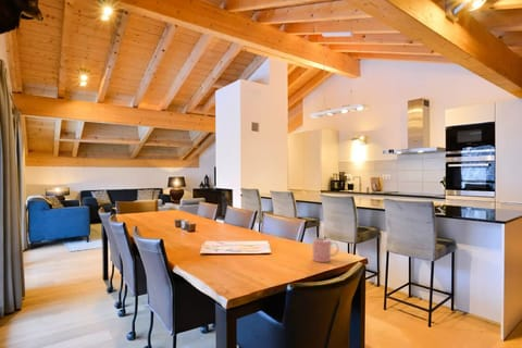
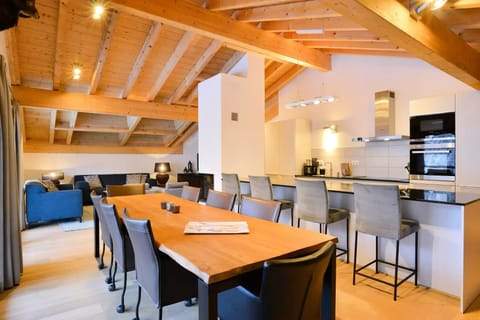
- mug [312,236,340,263]
